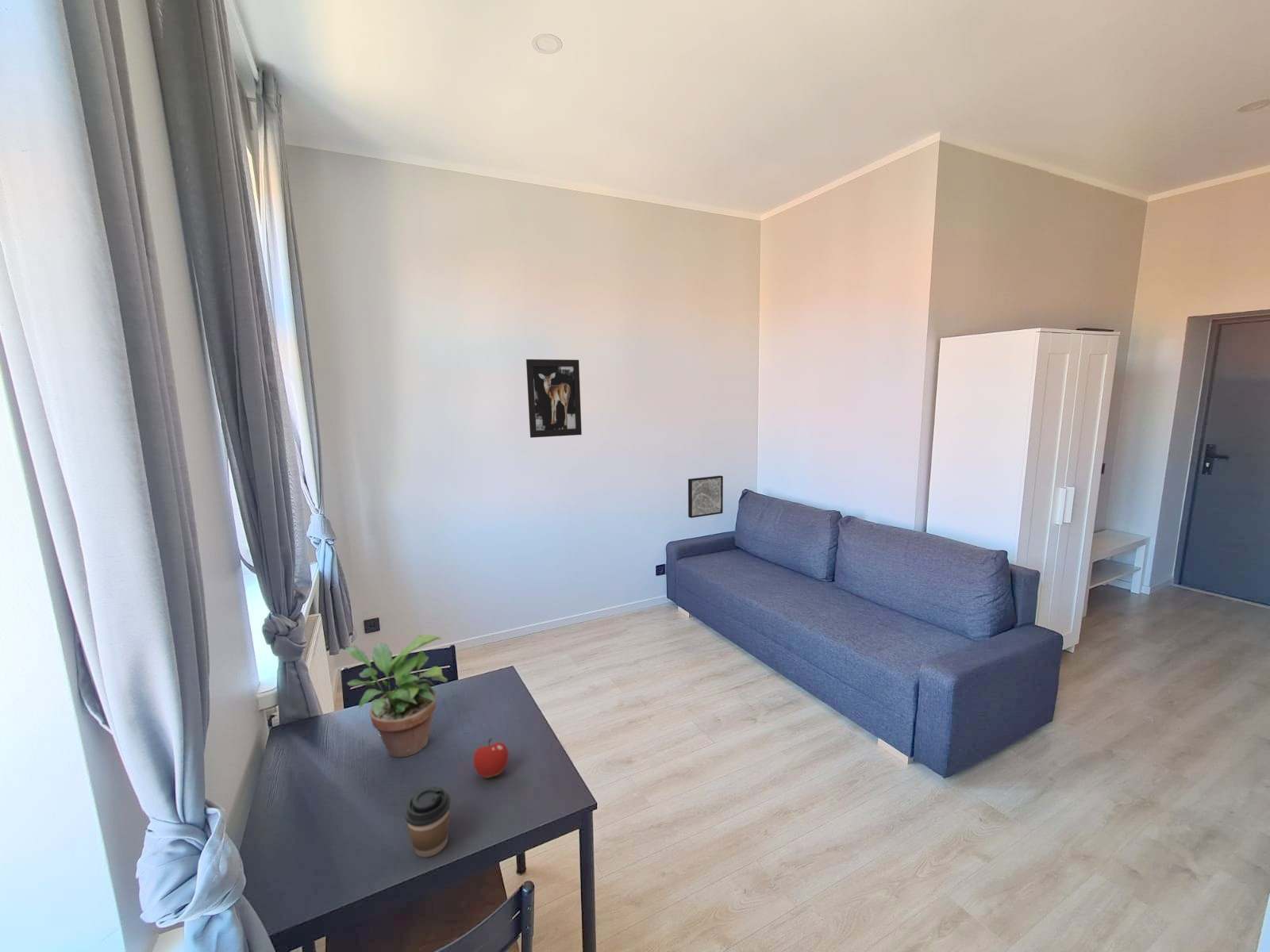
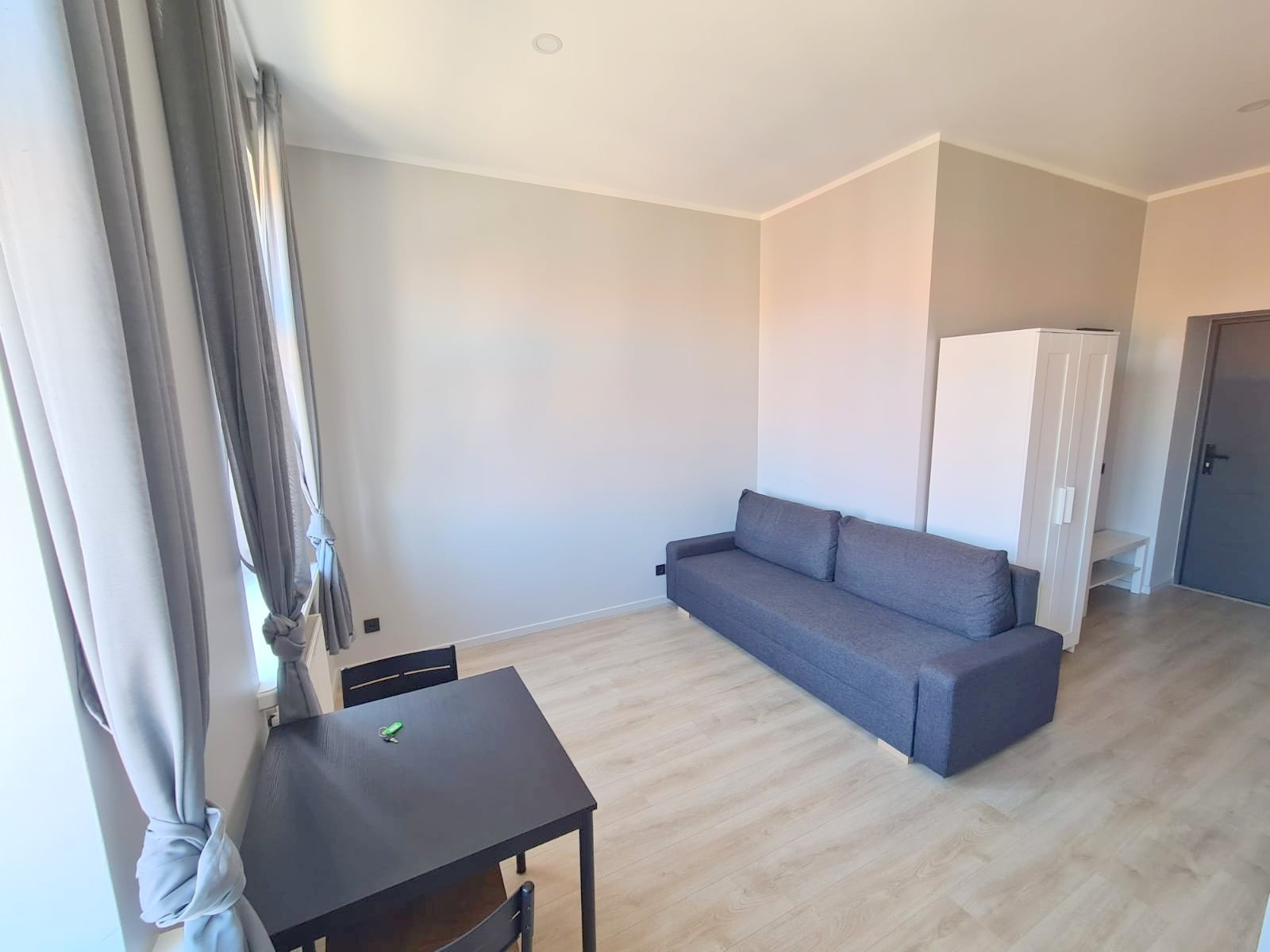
- fruit [472,737,510,778]
- wall art [525,359,583,439]
- wall art [687,474,724,519]
- coffee cup [403,786,452,858]
- potted plant [344,635,448,758]
